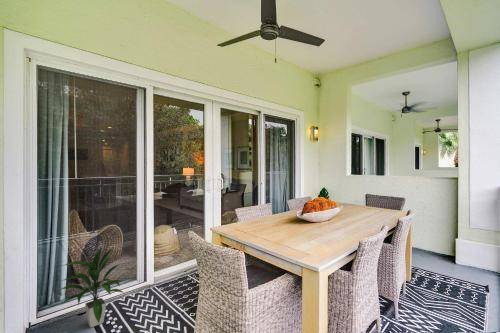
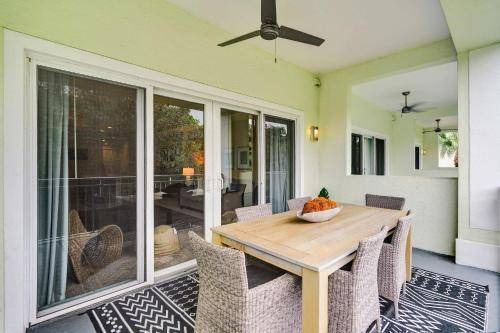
- indoor plant [58,246,125,328]
